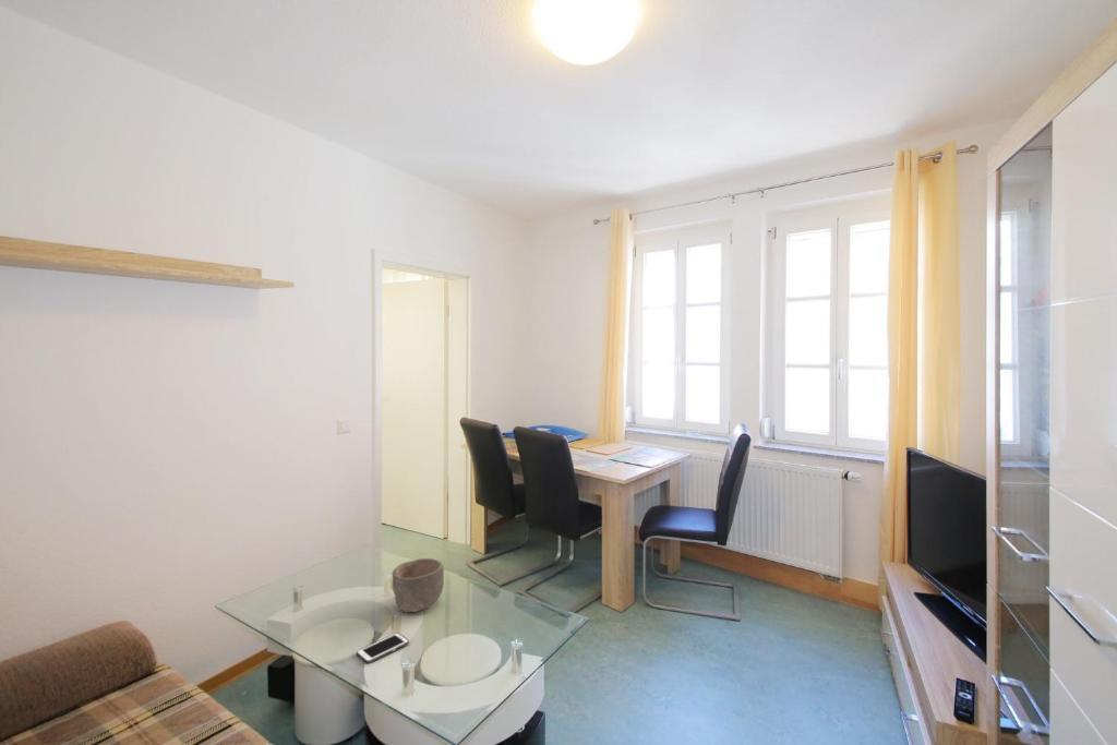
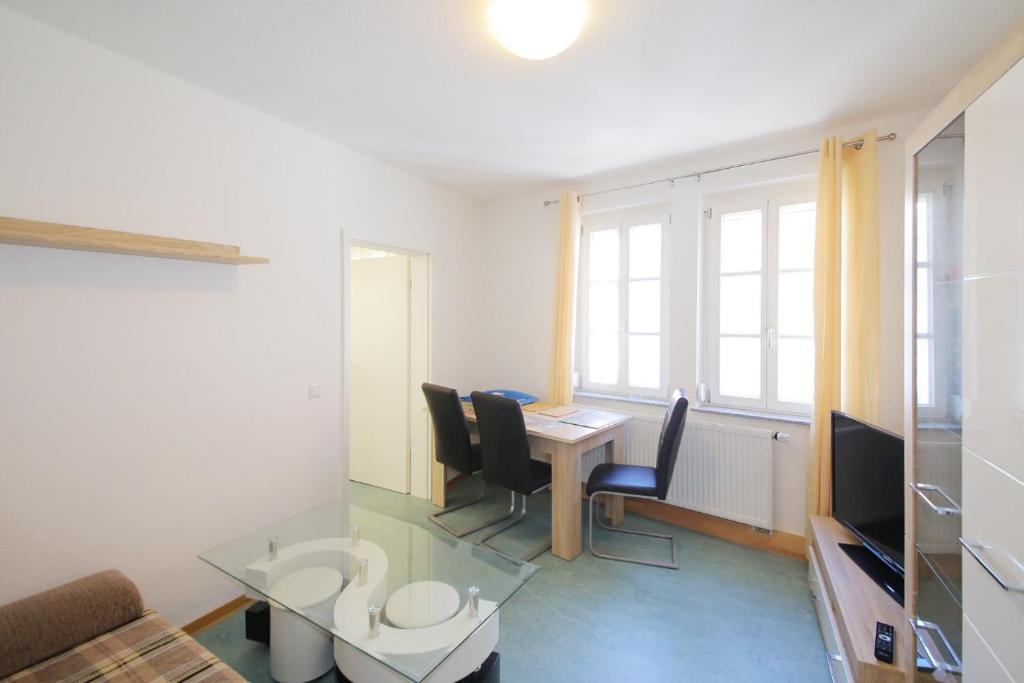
- bowl [391,557,445,613]
- cell phone [356,632,410,664]
